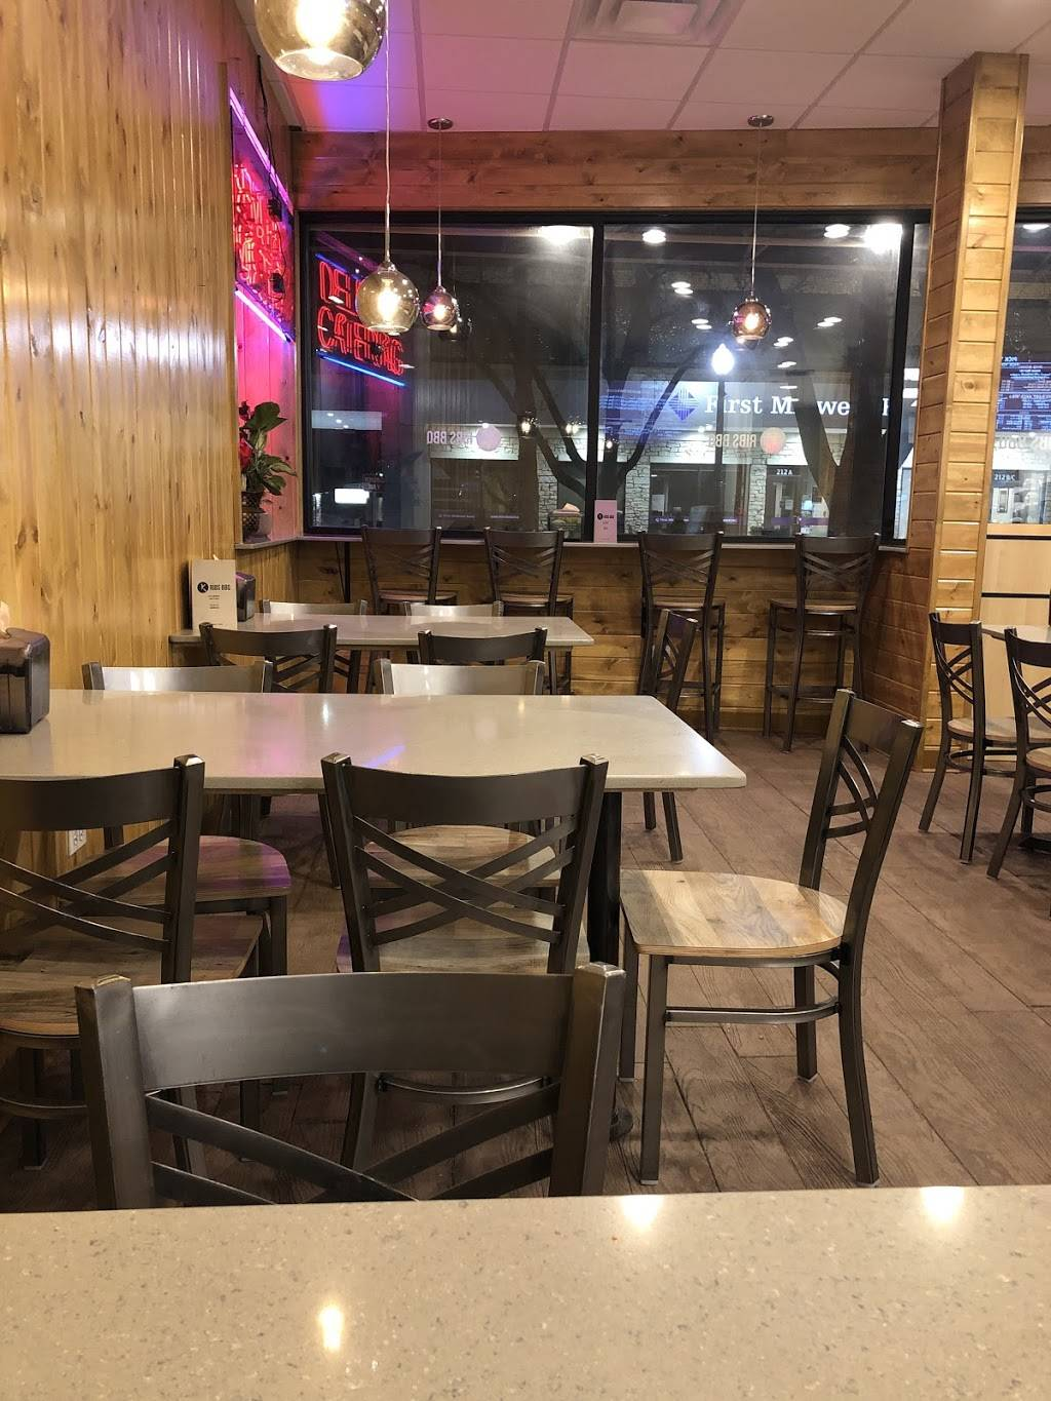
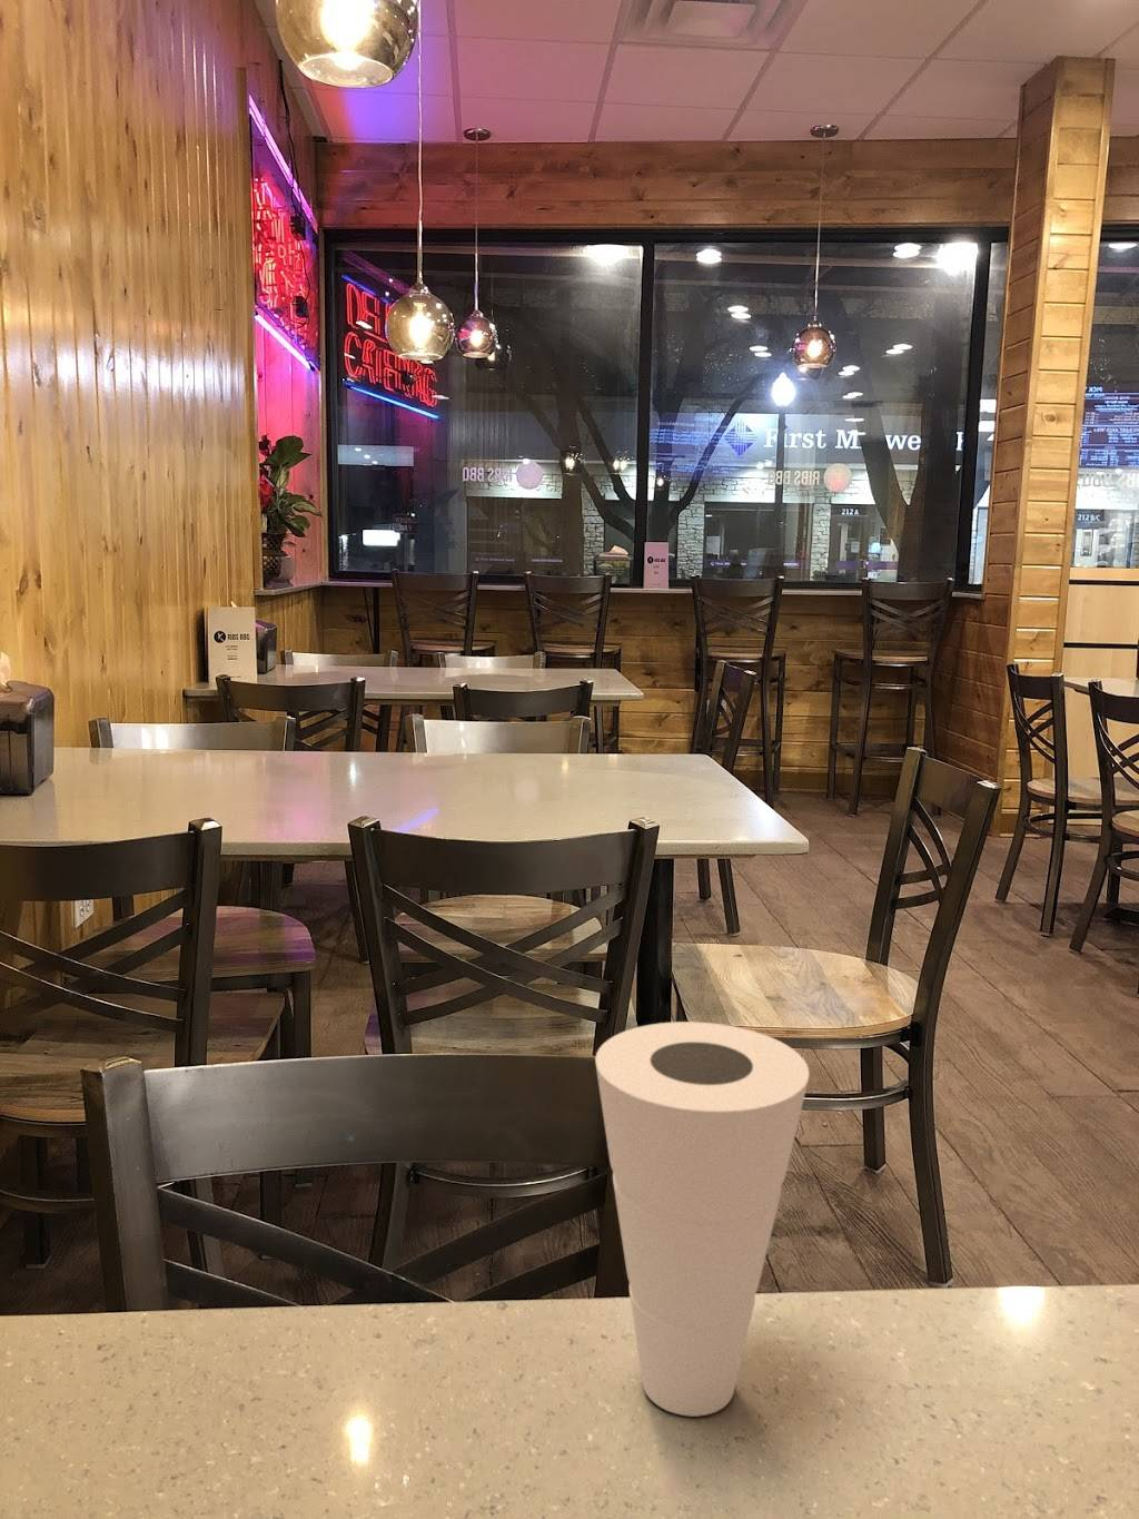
+ cup [593,1021,810,1417]
